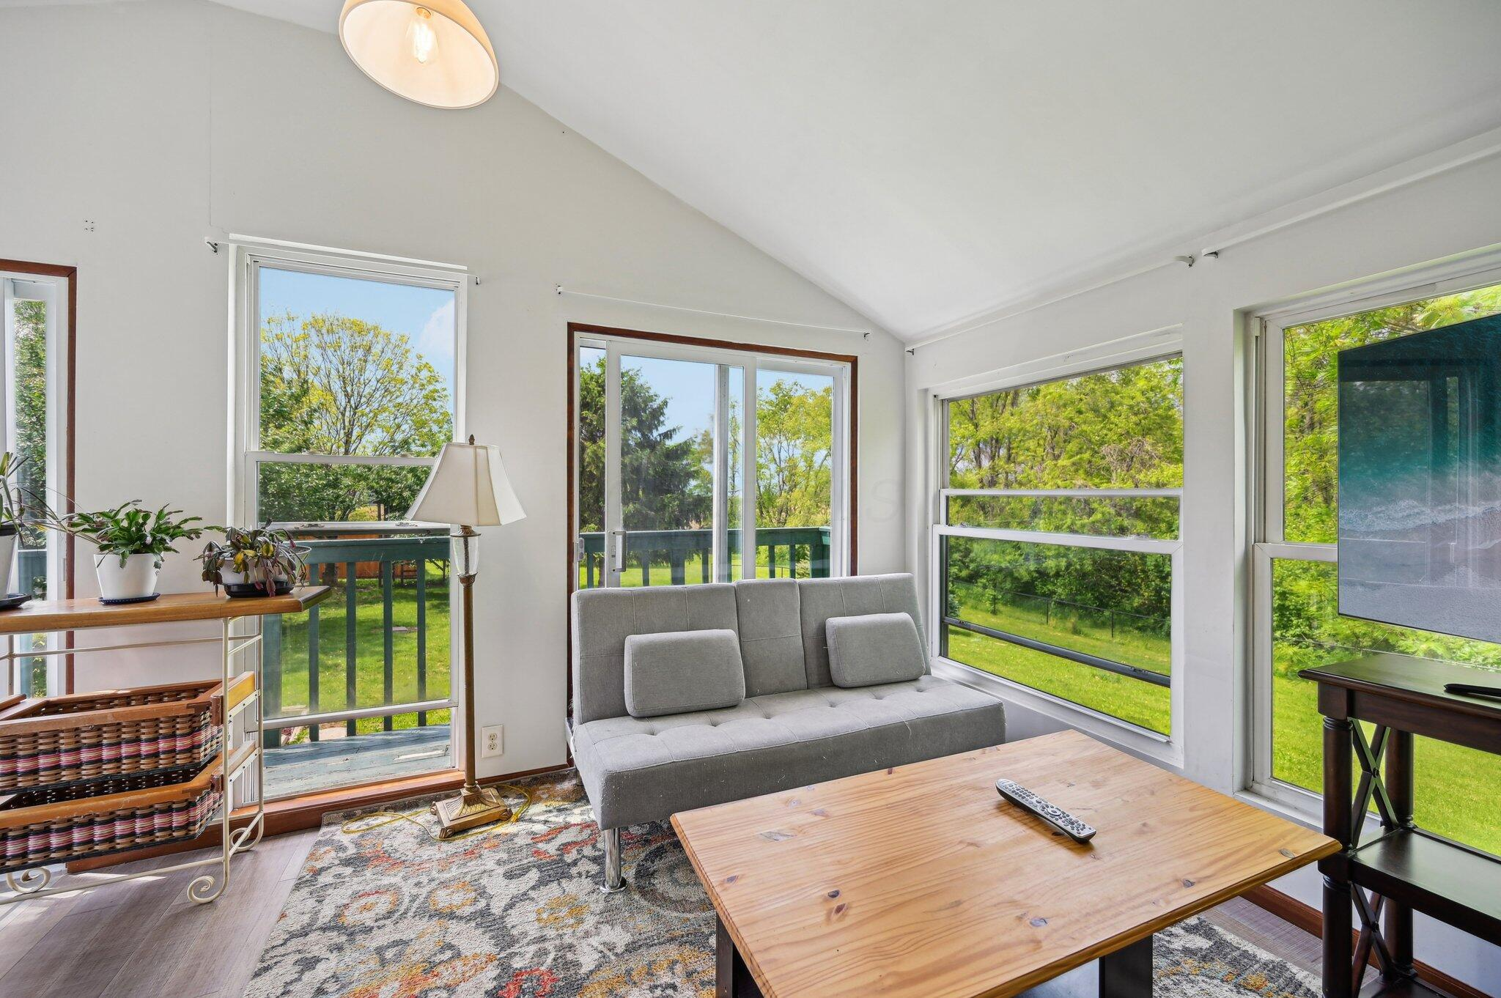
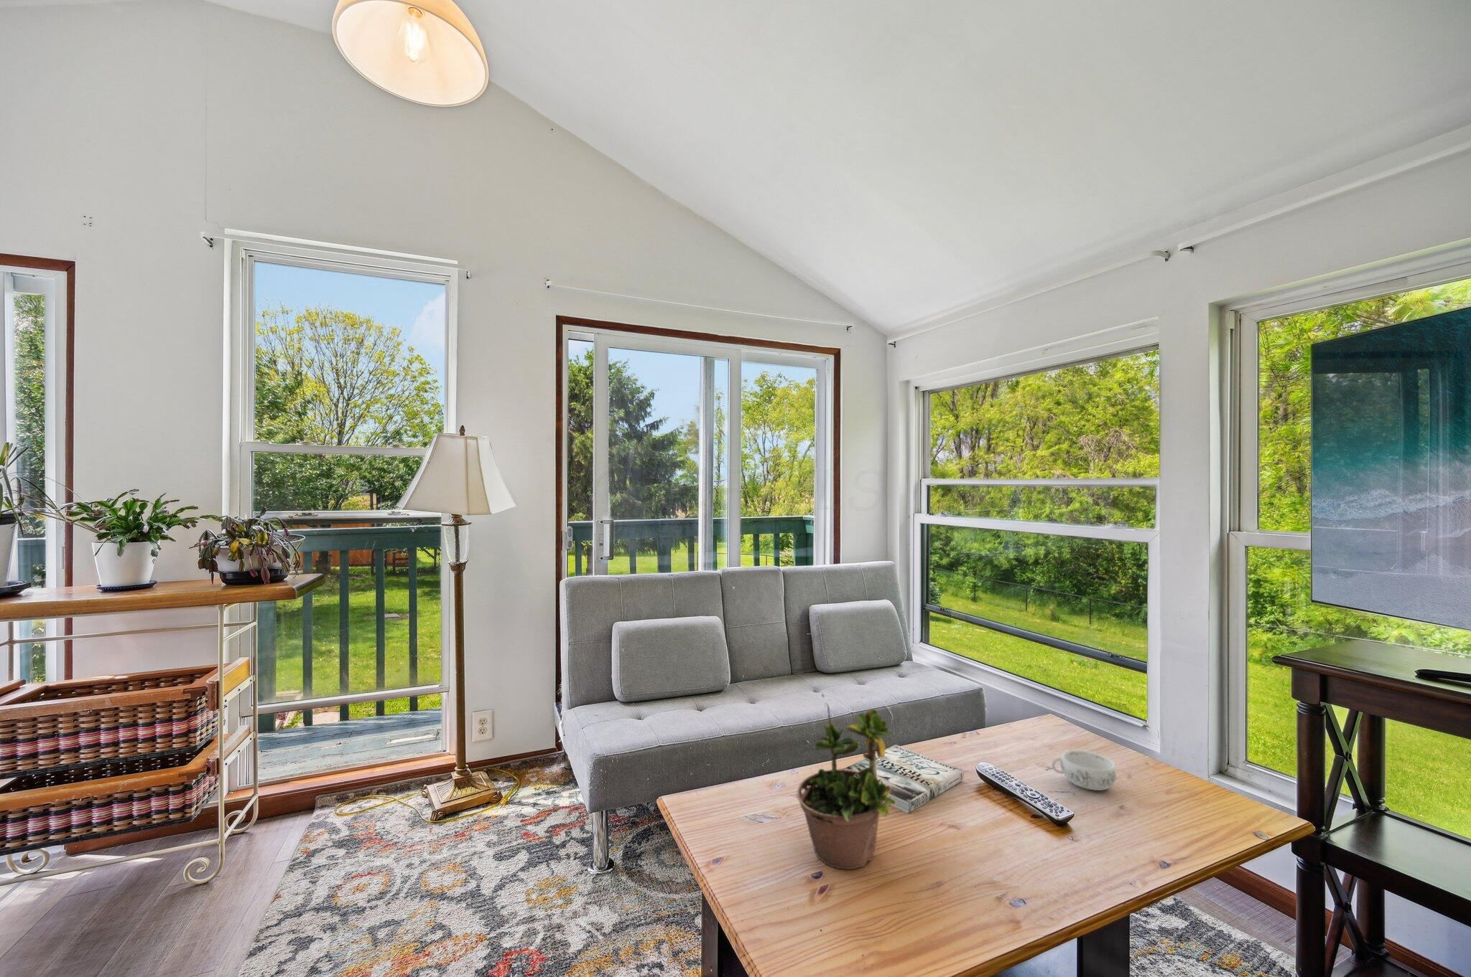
+ decorative bowl [1051,749,1117,792]
+ potted plant [796,692,896,870]
+ book [844,744,965,815]
